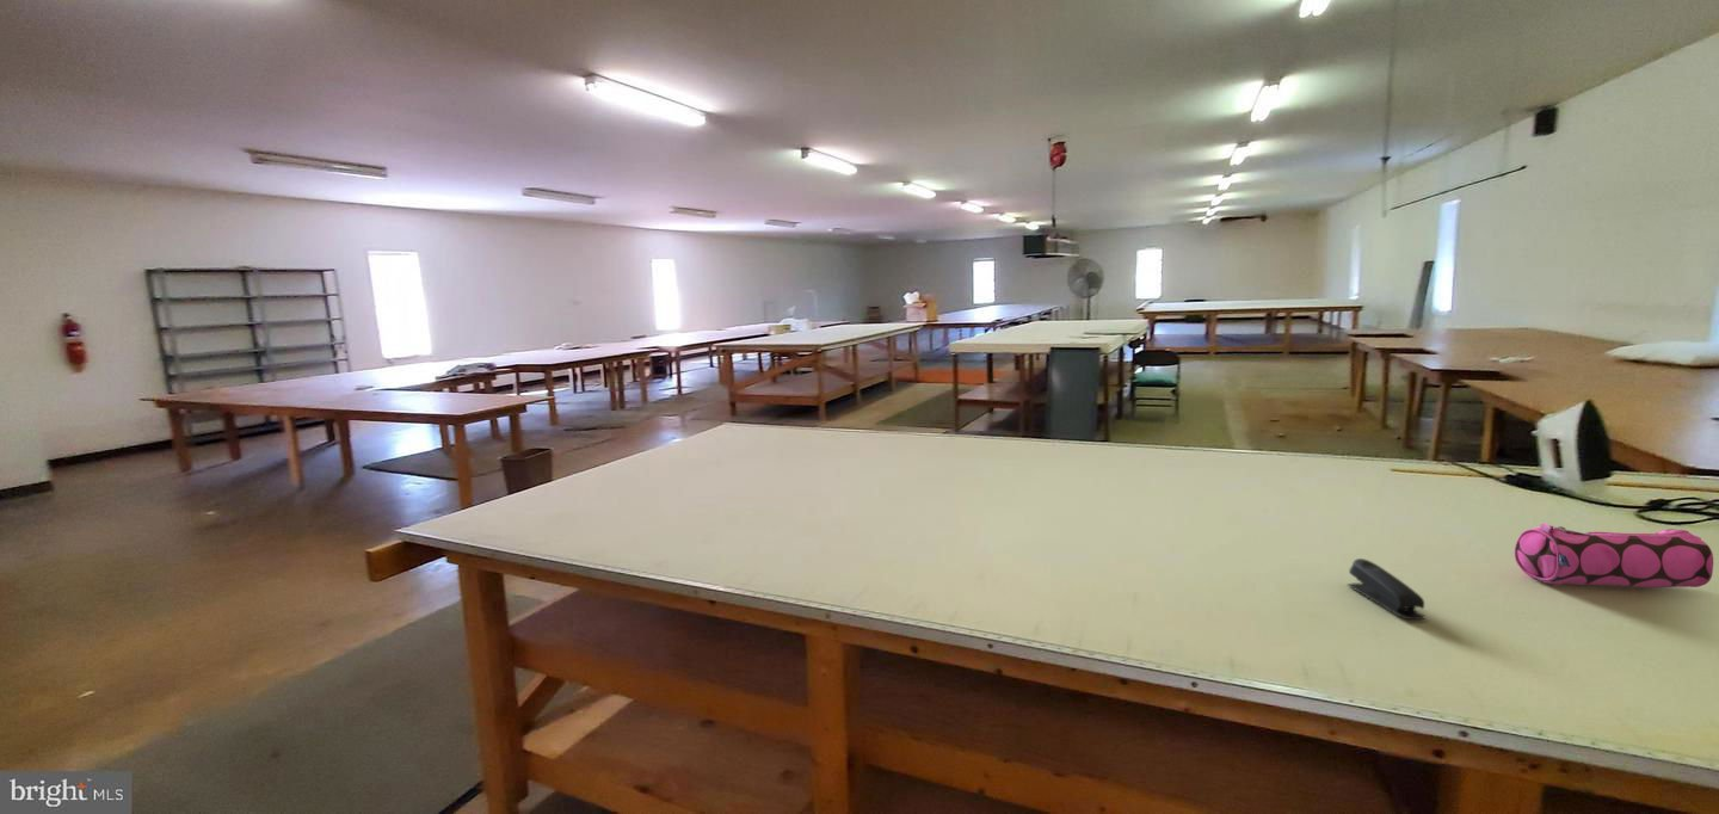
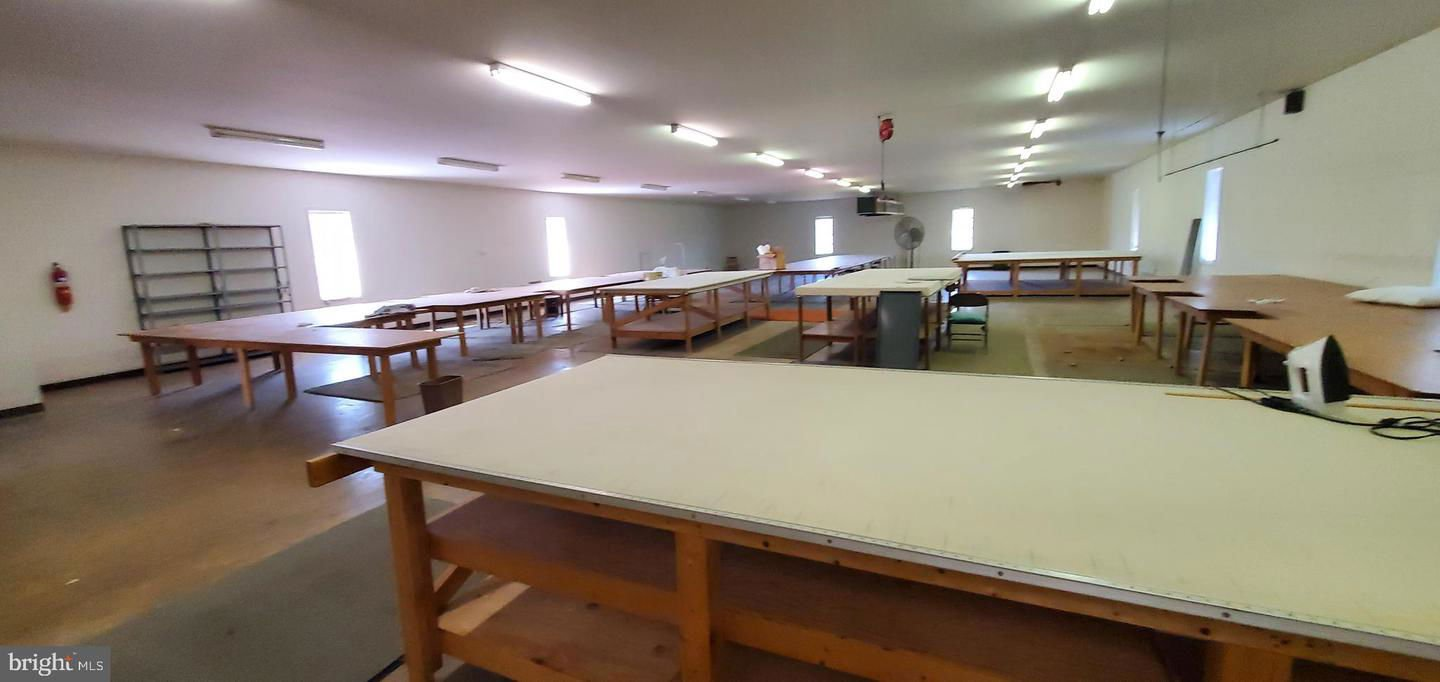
- pencil case [1514,522,1714,588]
- stapler [1347,557,1427,621]
